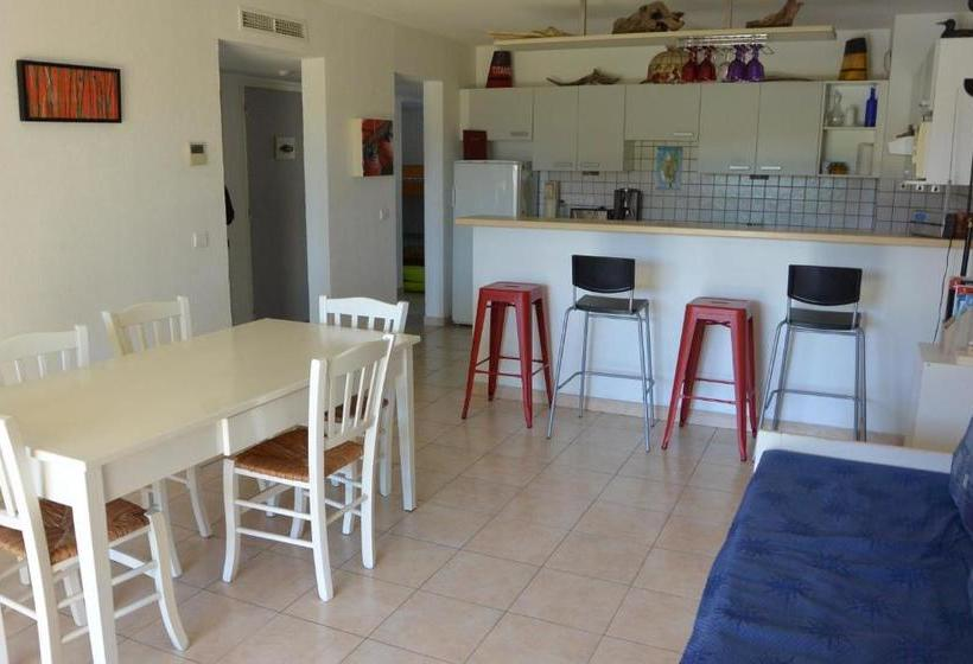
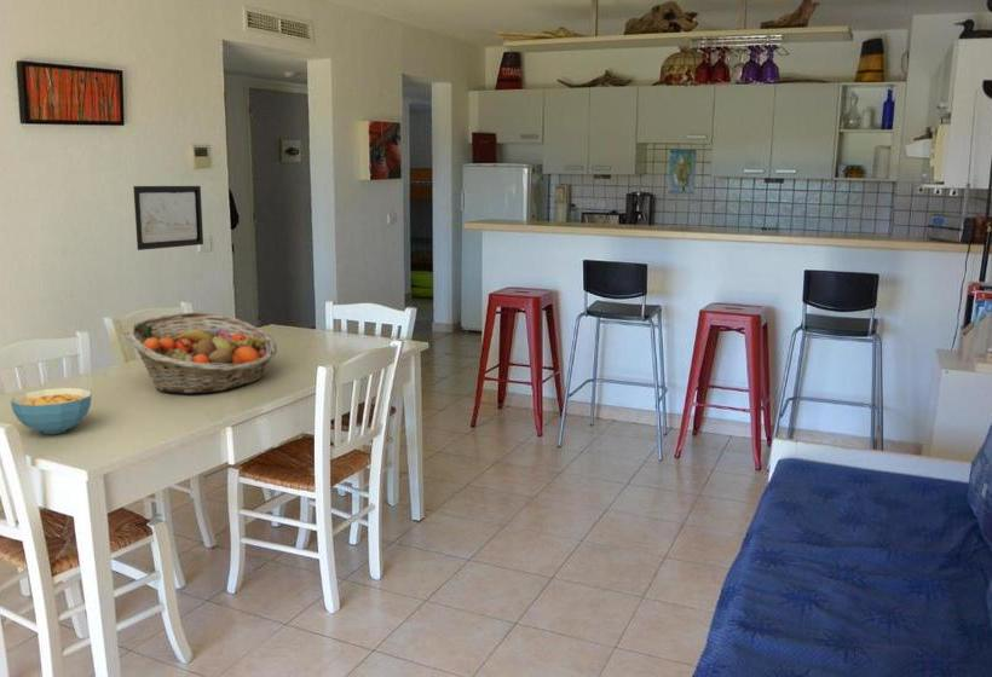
+ fruit basket [125,311,278,395]
+ wall art [132,185,204,251]
+ cereal bowl [10,387,93,435]
